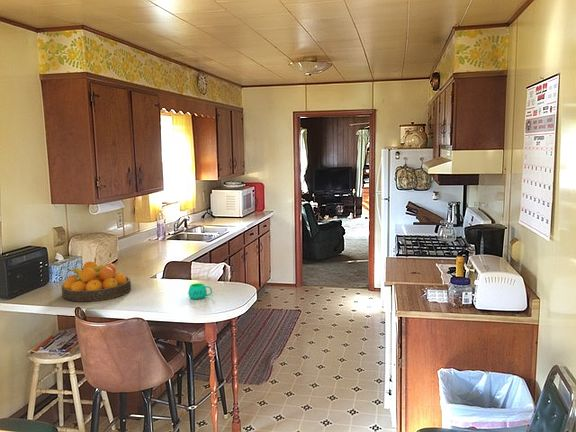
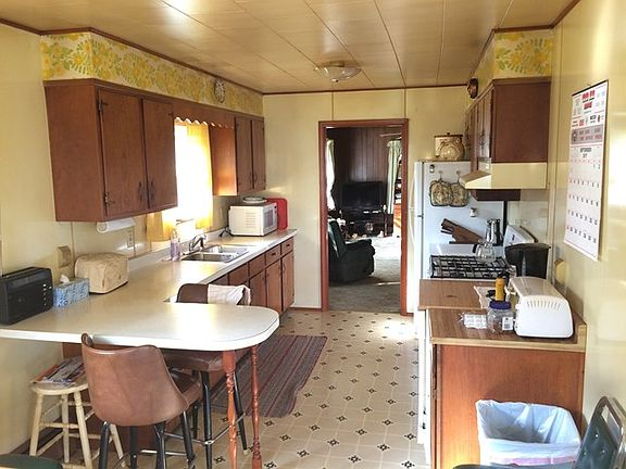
- mug [187,282,213,300]
- fruit bowl [61,260,132,302]
